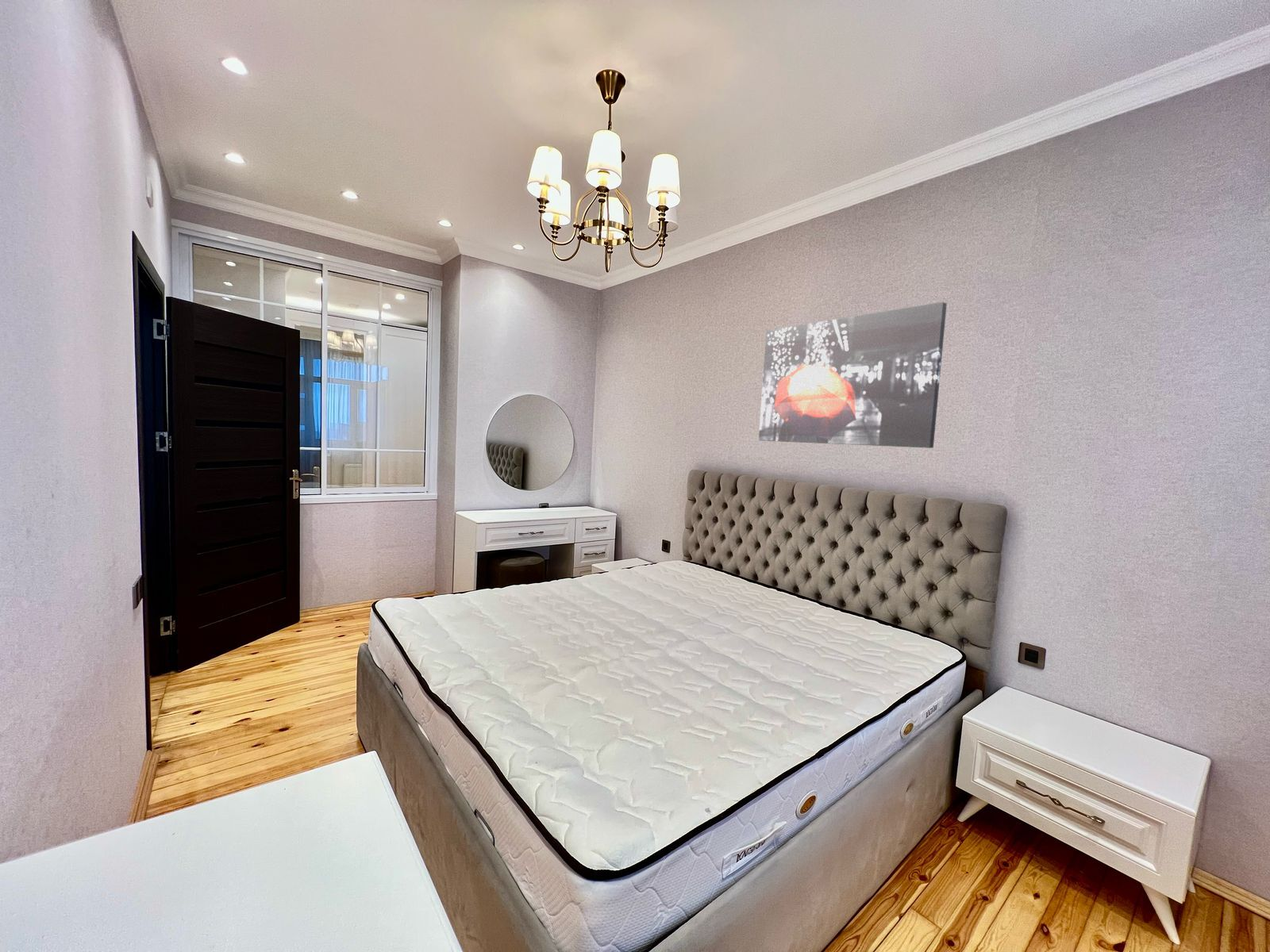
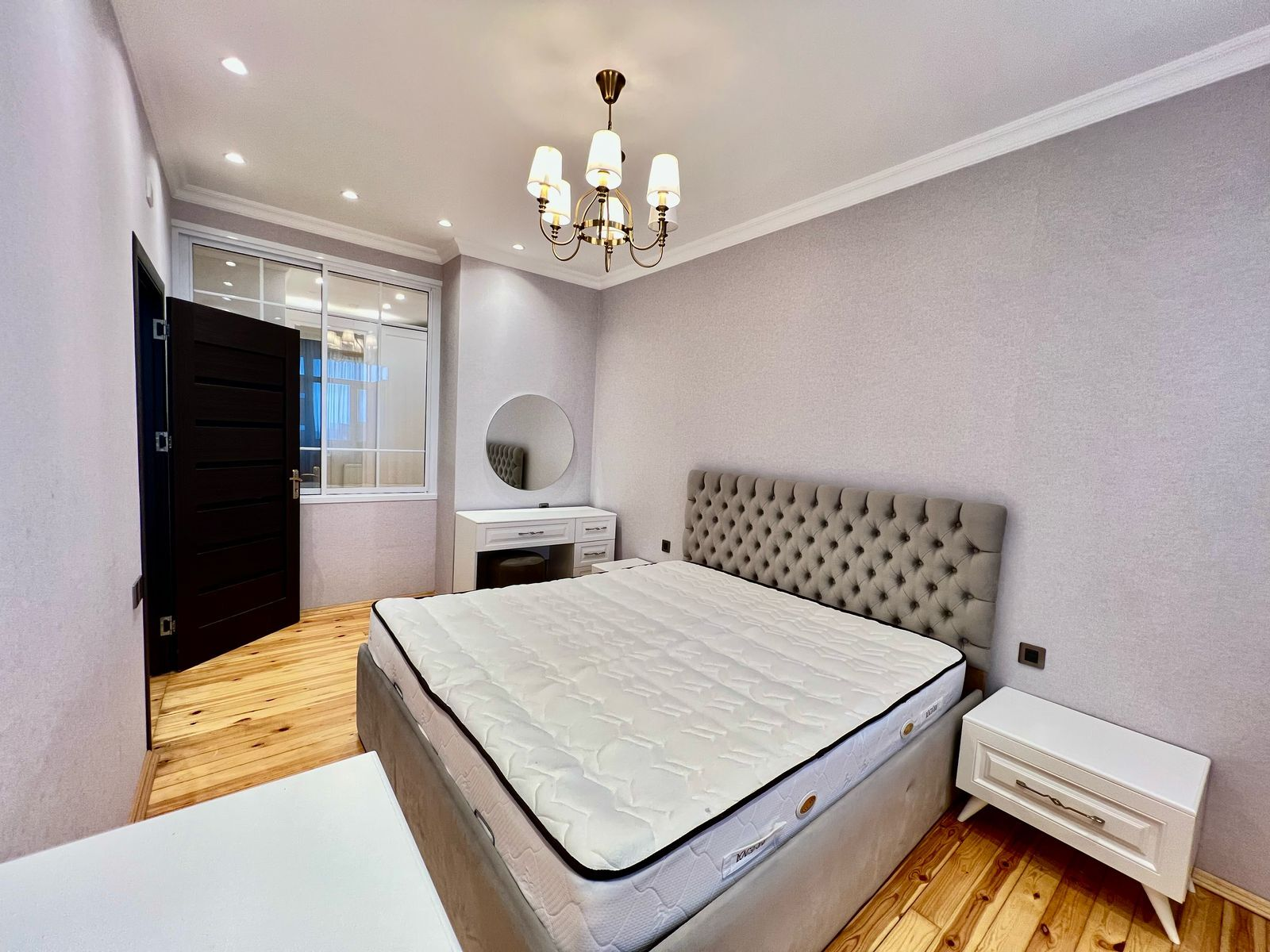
- wall art [758,301,948,449]
